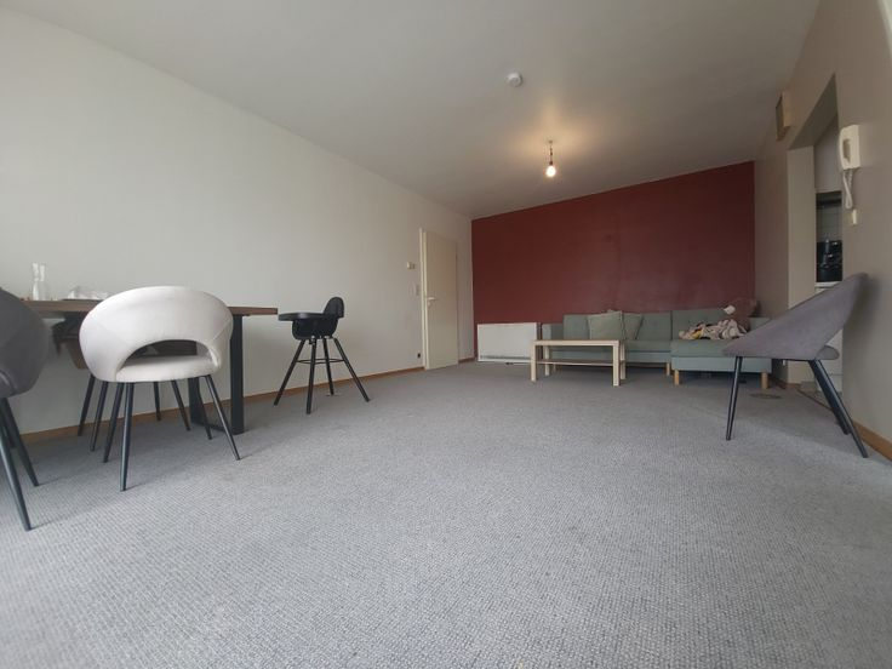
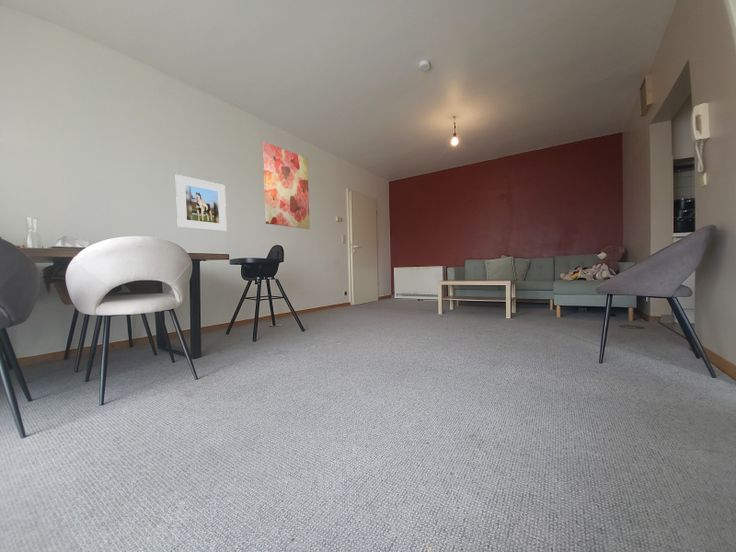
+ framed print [175,174,227,232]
+ wall art [262,141,311,230]
